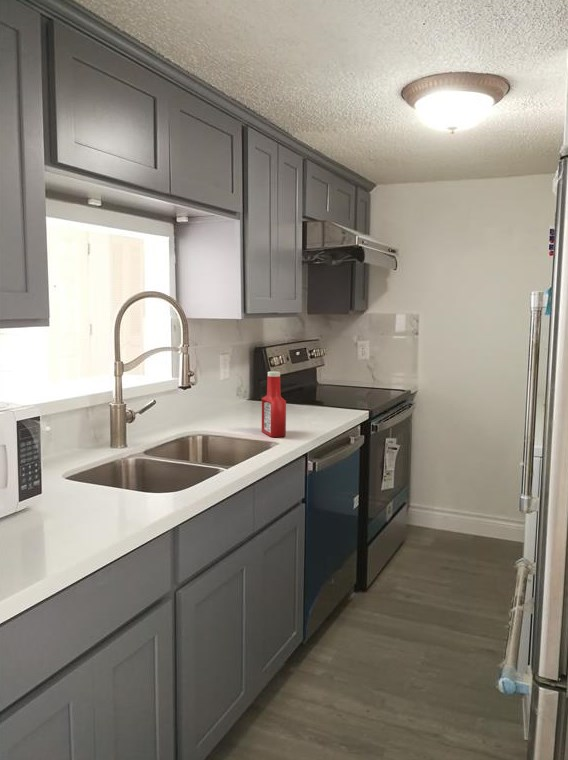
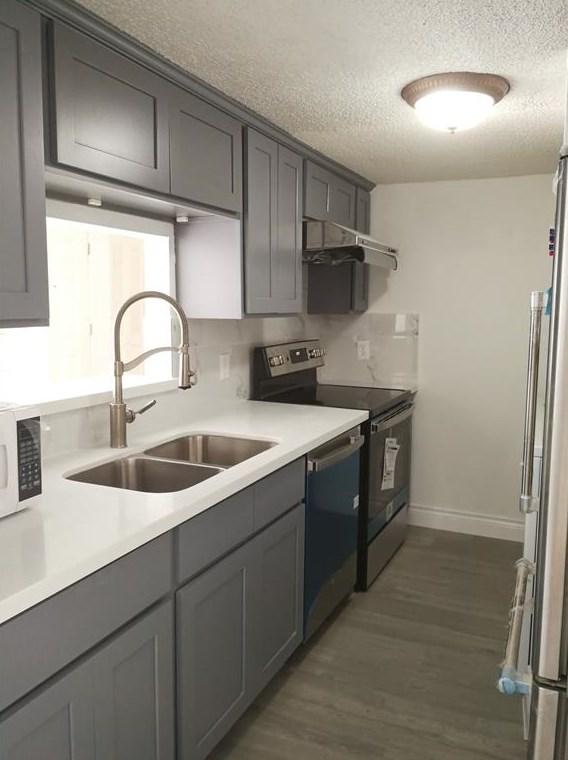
- soap bottle [261,370,287,438]
